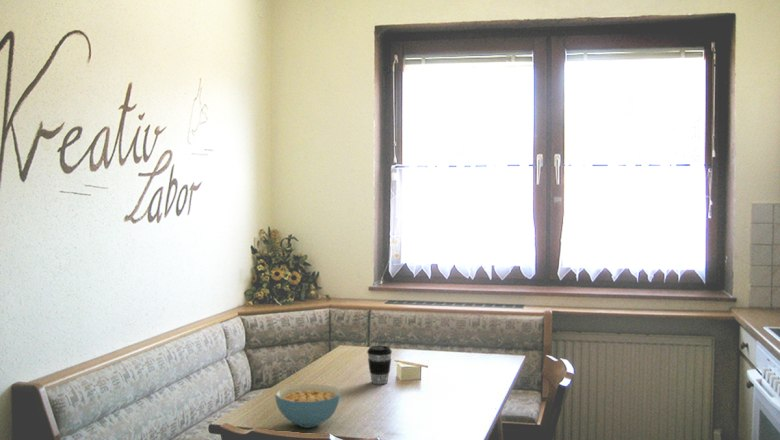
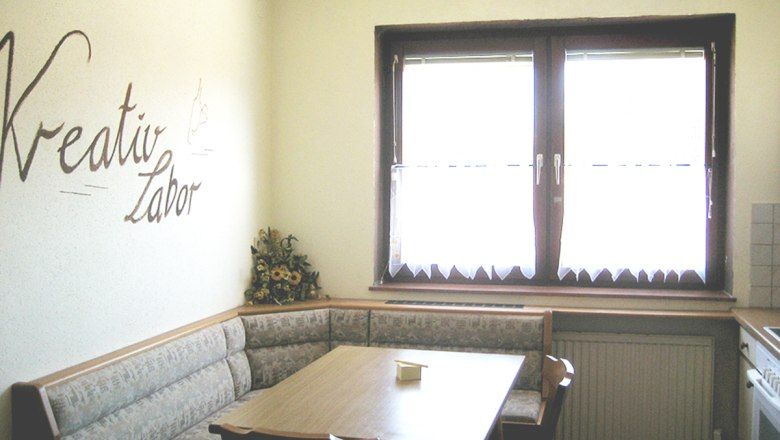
- coffee cup [366,345,393,385]
- cereal bowl [274,383,342,429]
